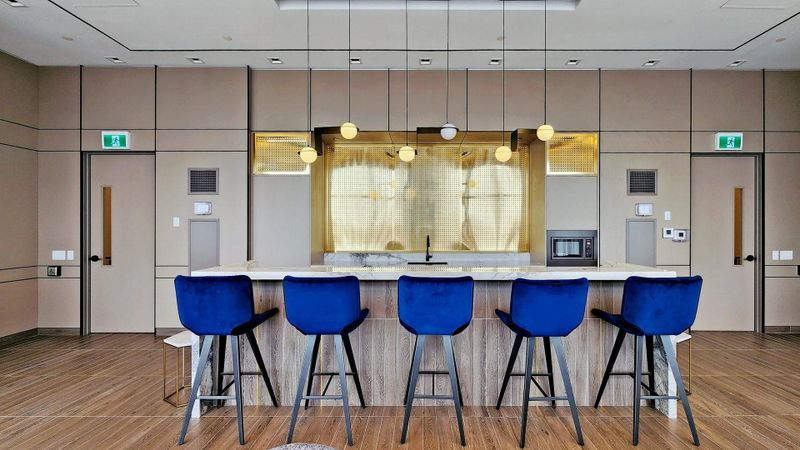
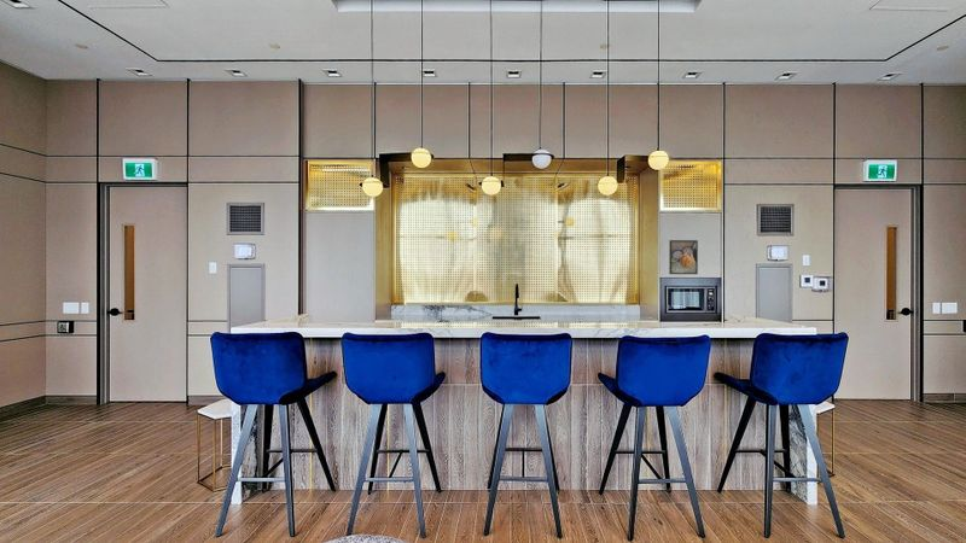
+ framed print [668,239,699,275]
